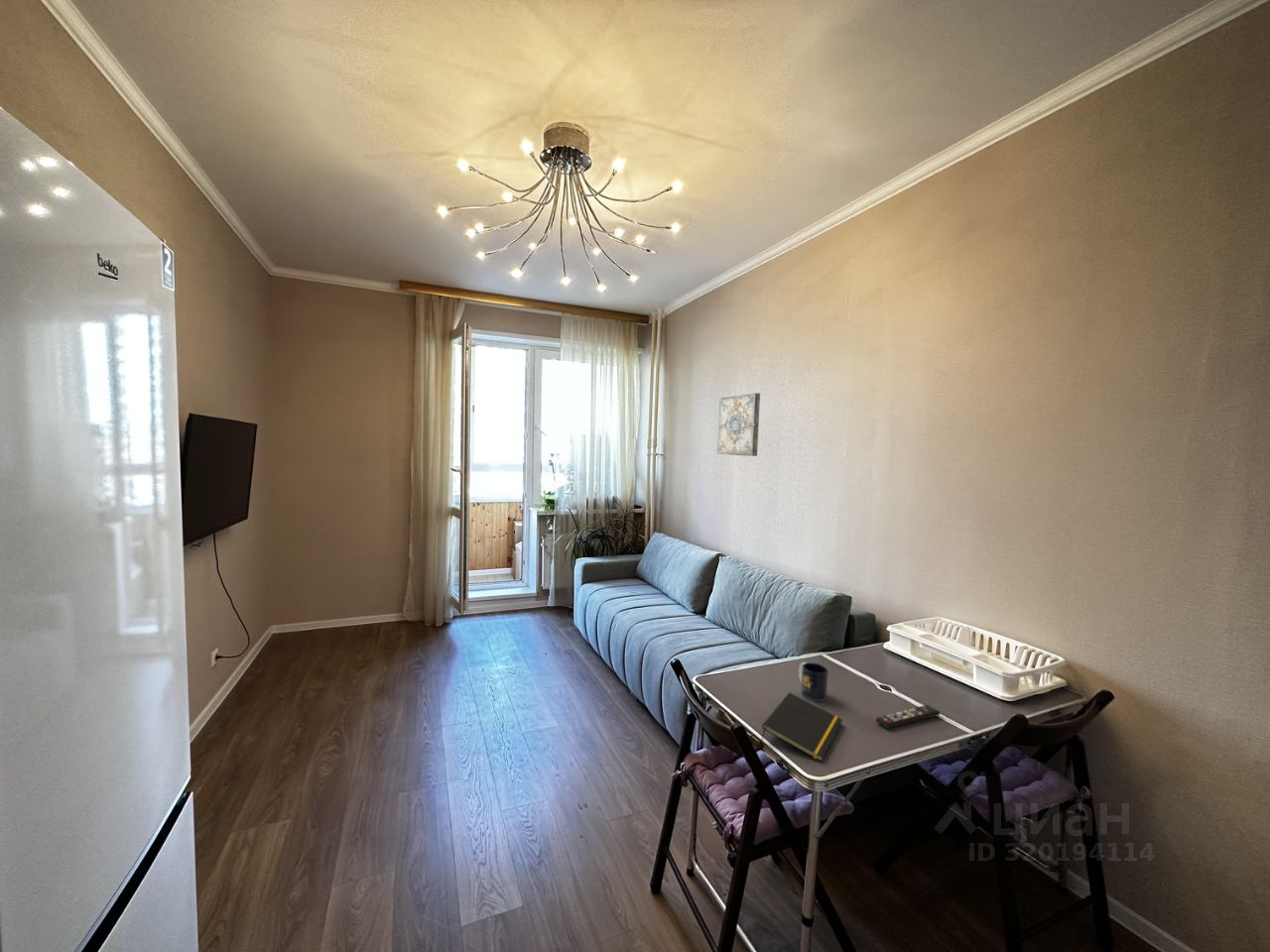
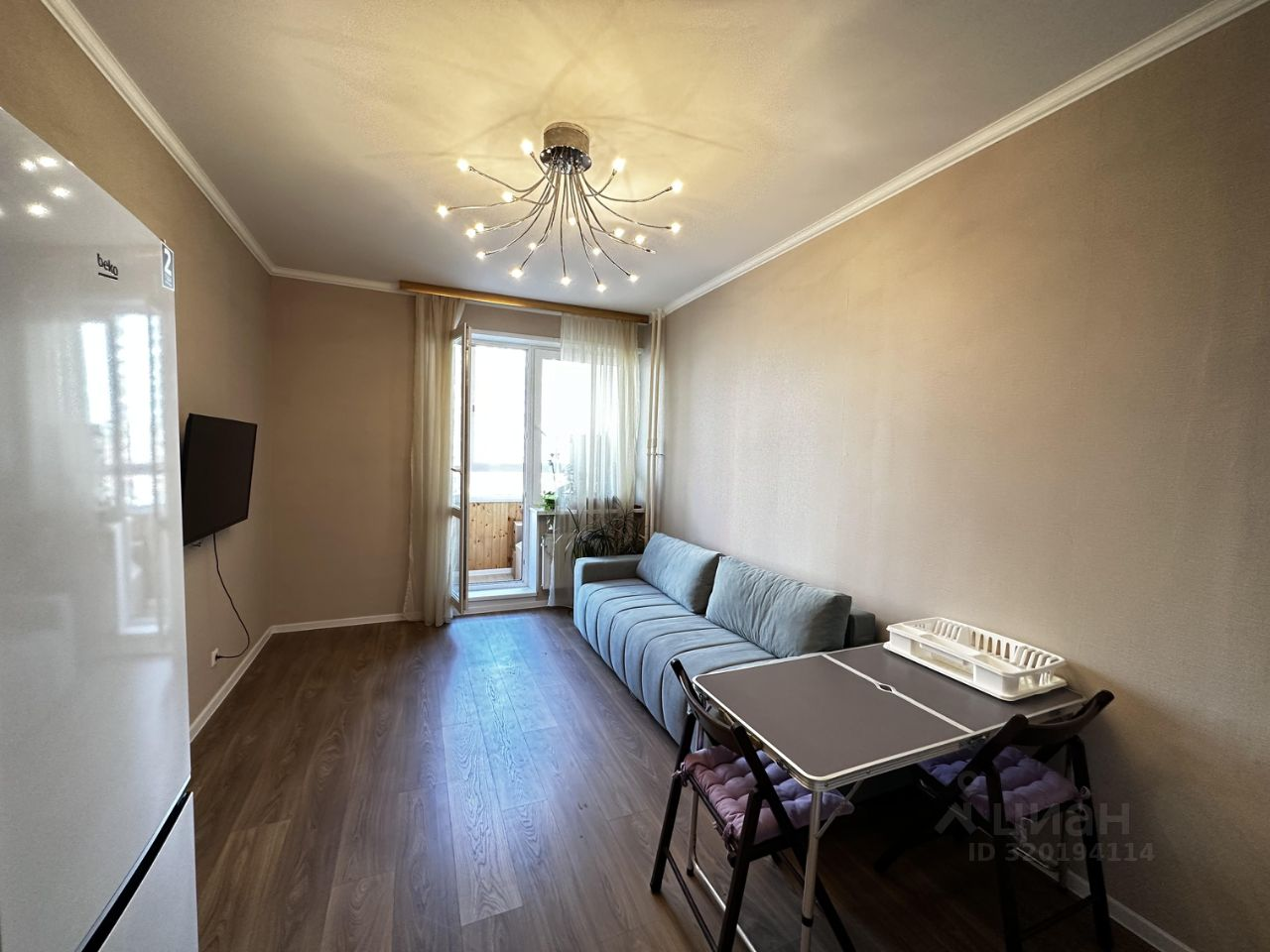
- remote control [875,704,942,729]
- notepad [760,691,843,763]
- wall art [716,392,761,457]
- mug [798,661,829,702]
